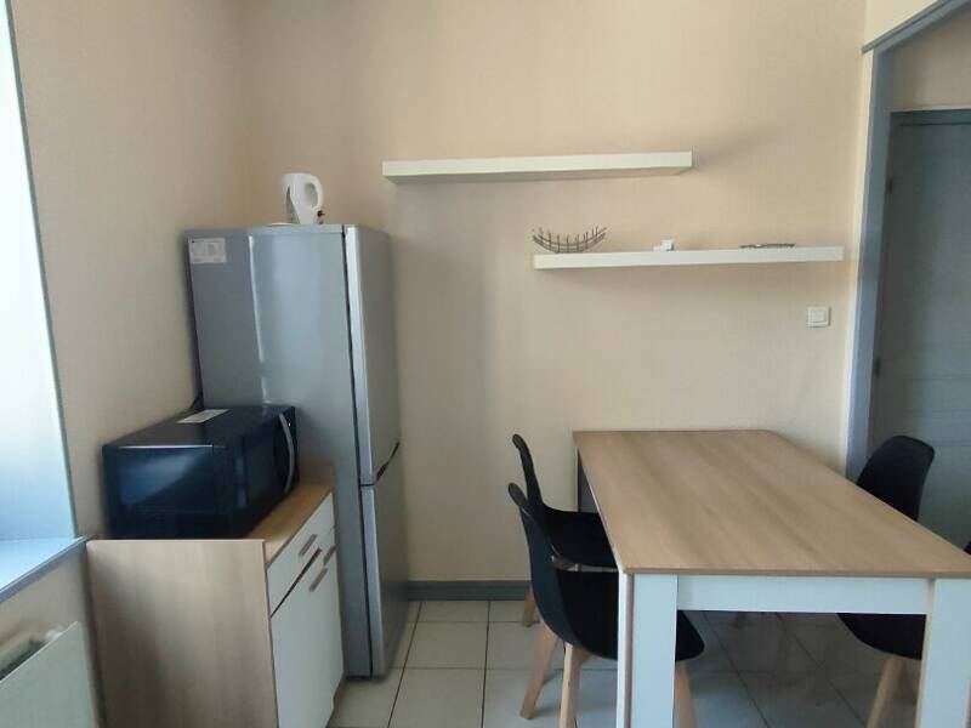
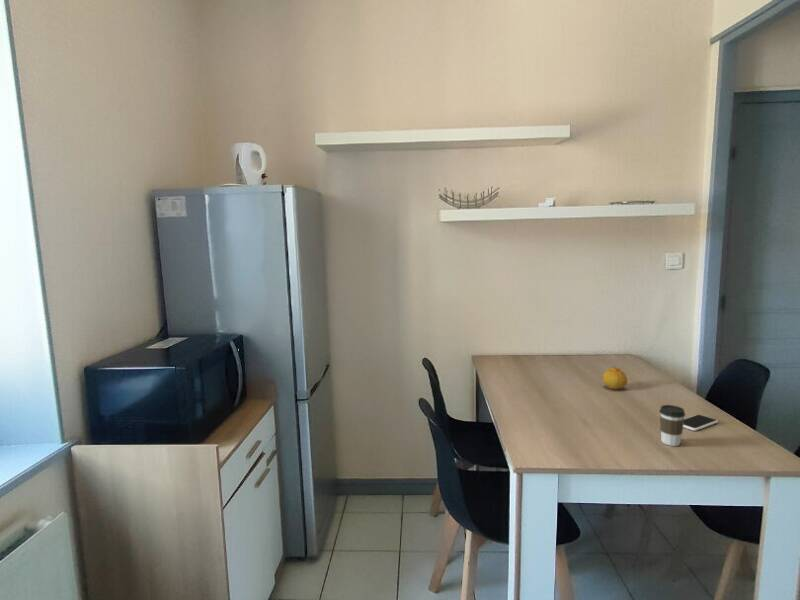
+ fruit [602,366,628,390]
+ coffee cup [658,404,686,447]
+ smartphone [683,414,719,432]
